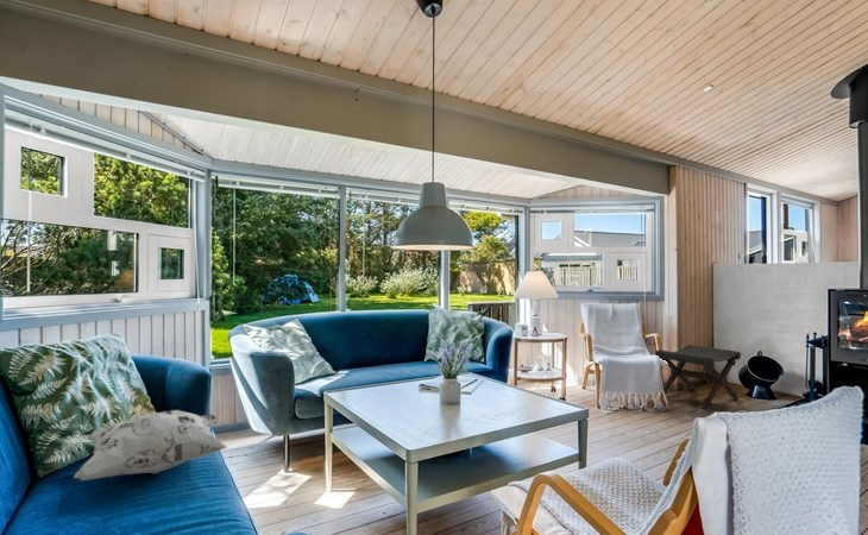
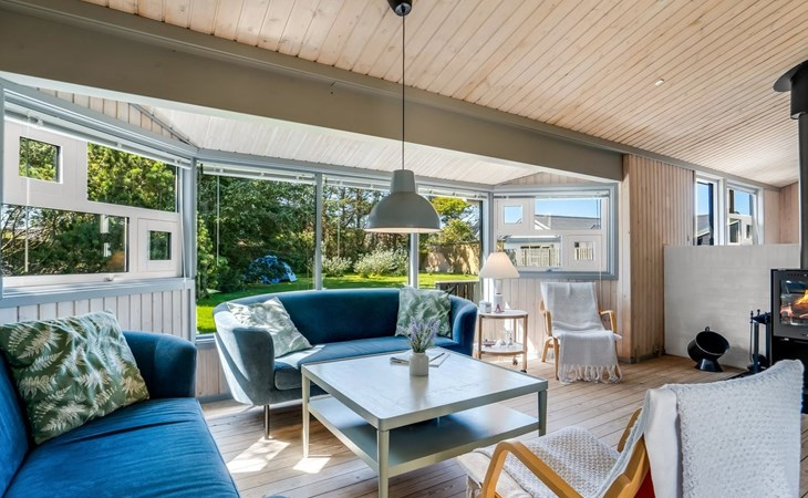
- footstool [654,344,742,410]
- decorative pillow [73,409,229,482]
